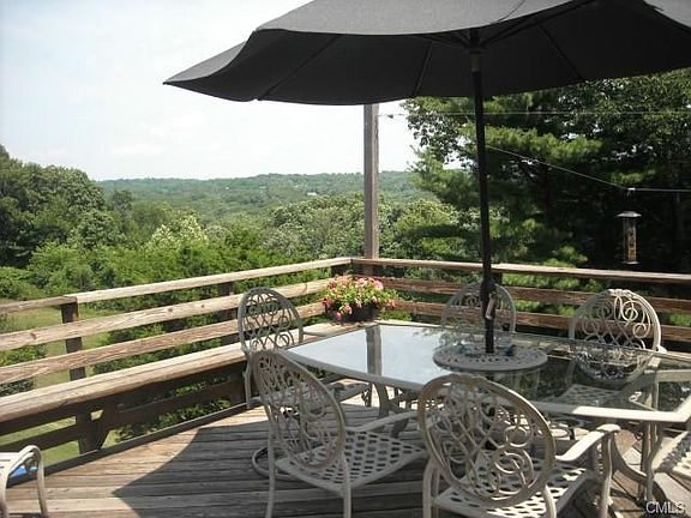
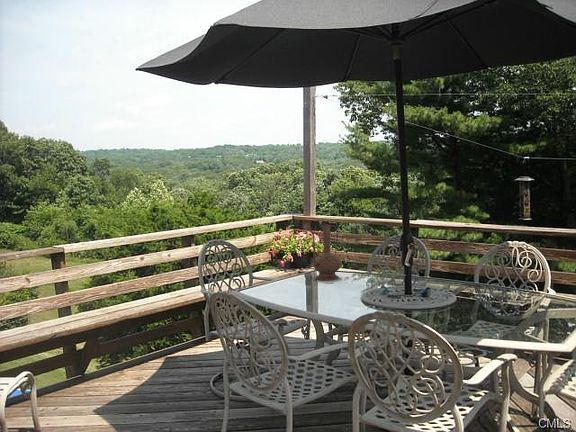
+ pitcher [307,224,343,282]
